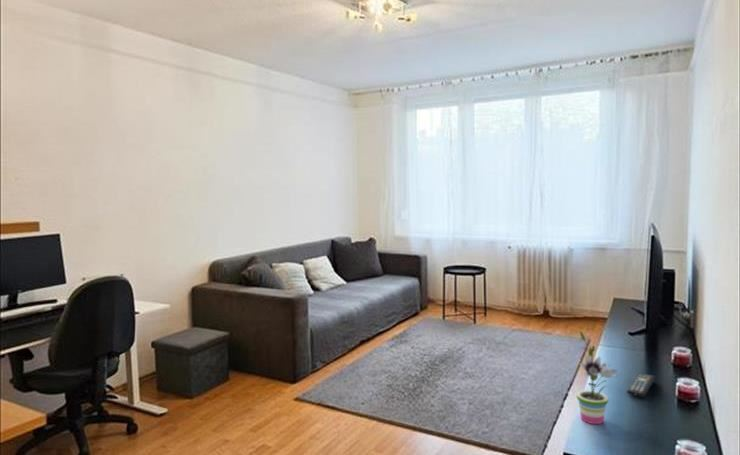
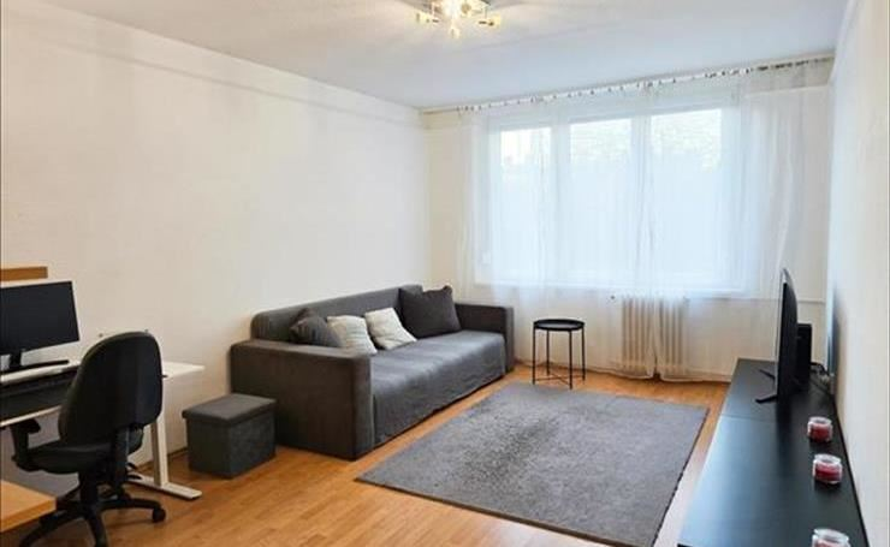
- remote control [626,372,656,398]
- potted plant [576,330,620,425]
